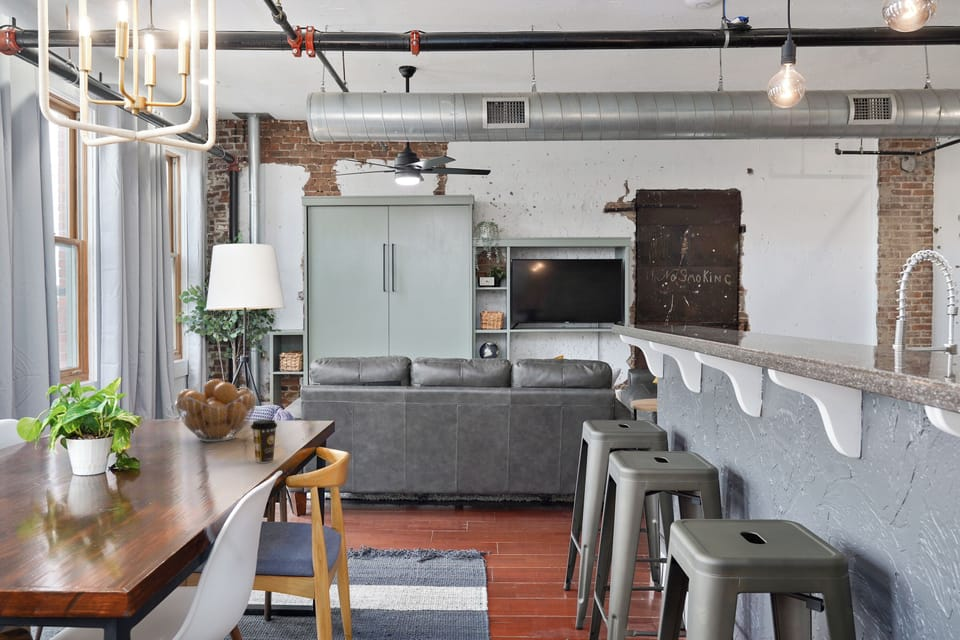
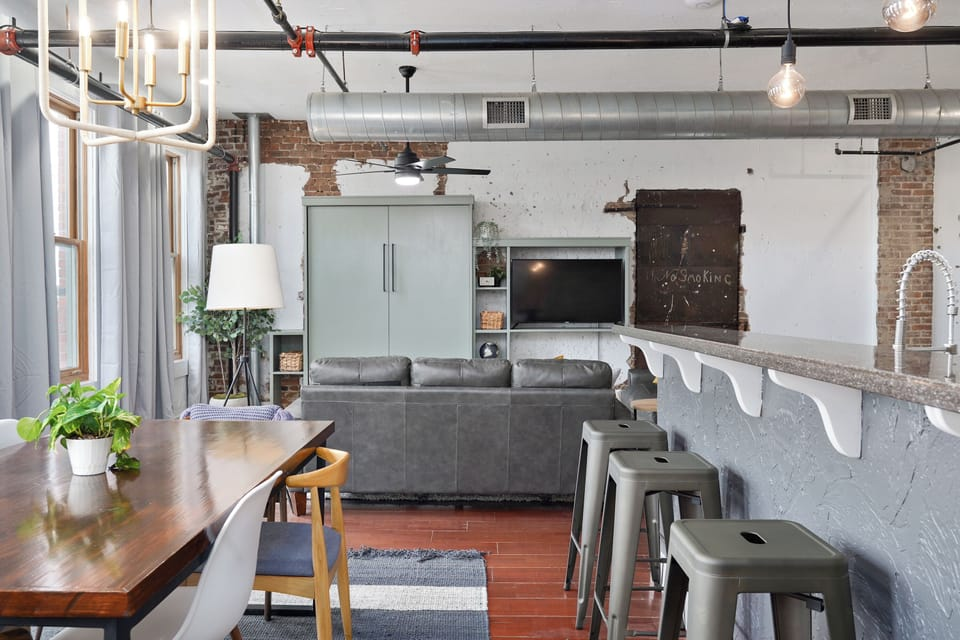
- coffee cup [250,419,278,464]
- fruit basket [174,378,258,443]
